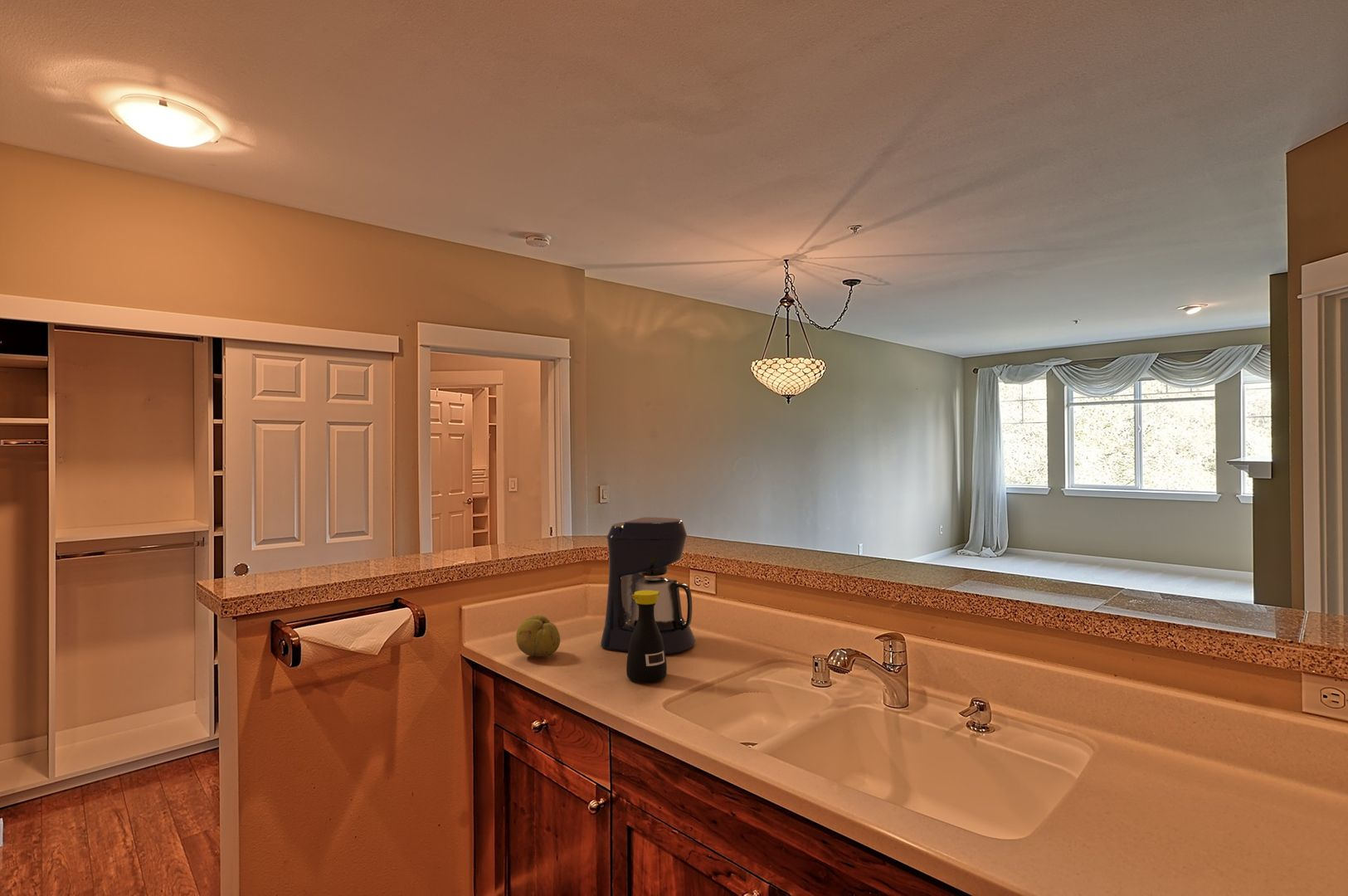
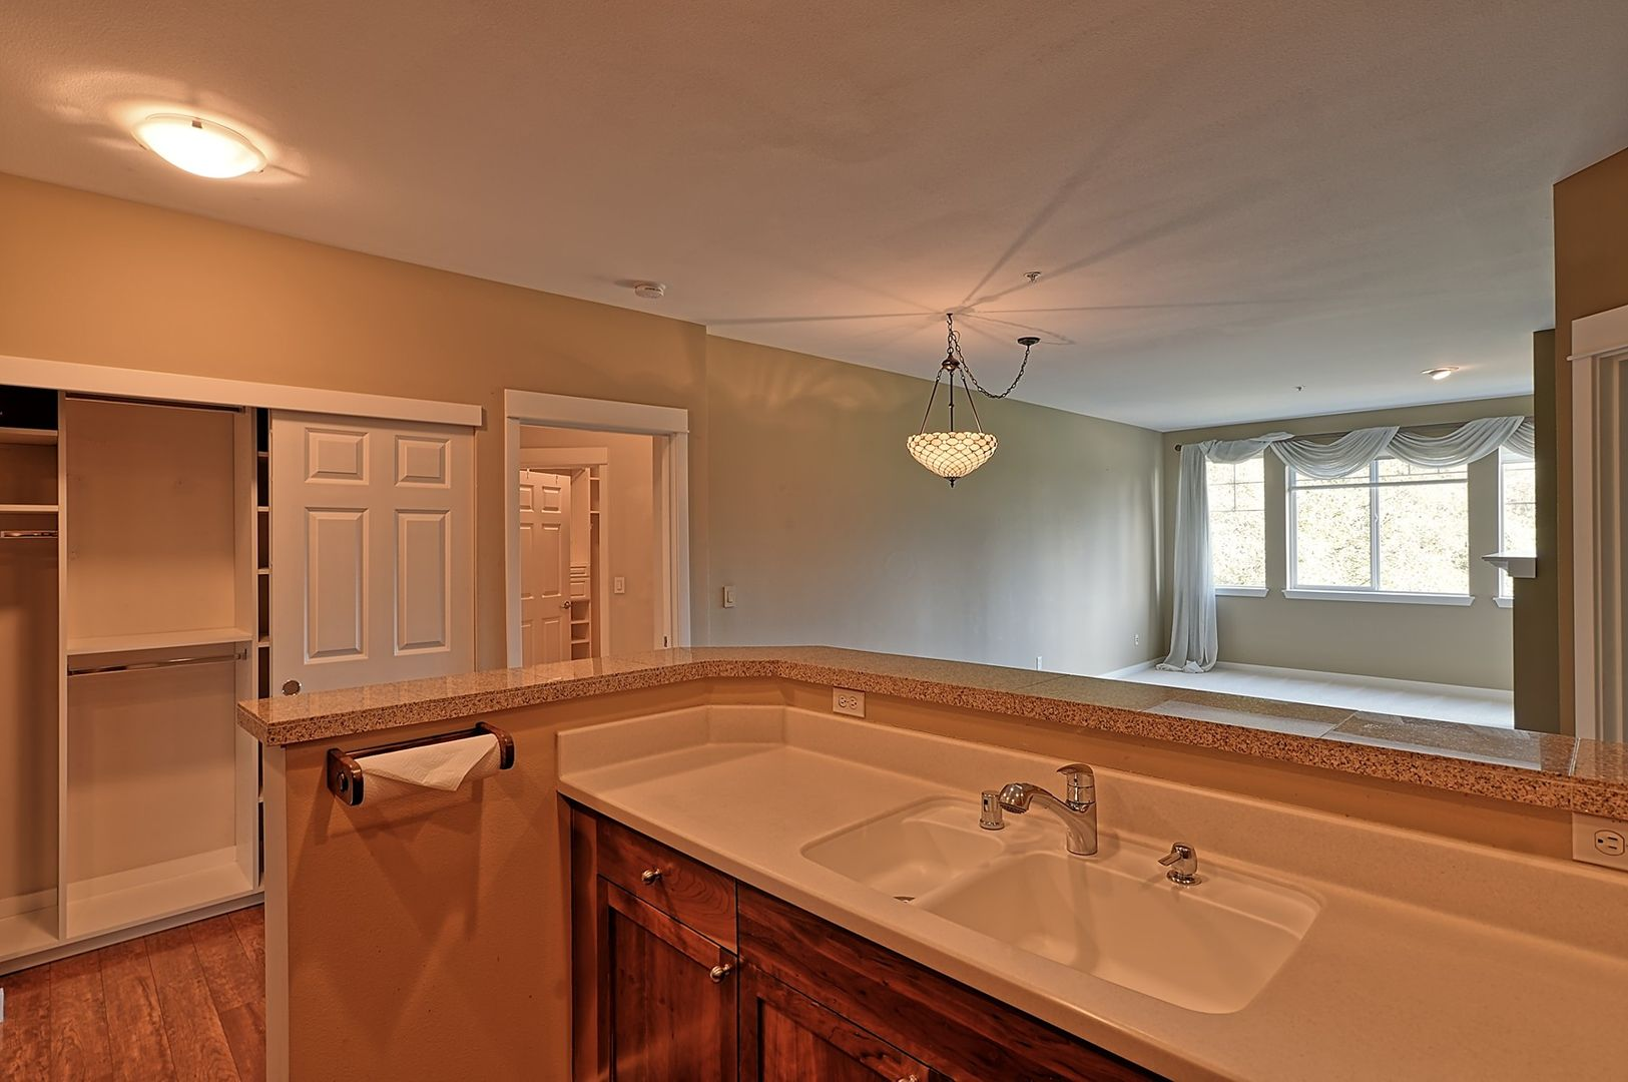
- fruit [515,614,561,657]
- bottle [625,590,668,684]
- coffee maker [600,516,696,655]
